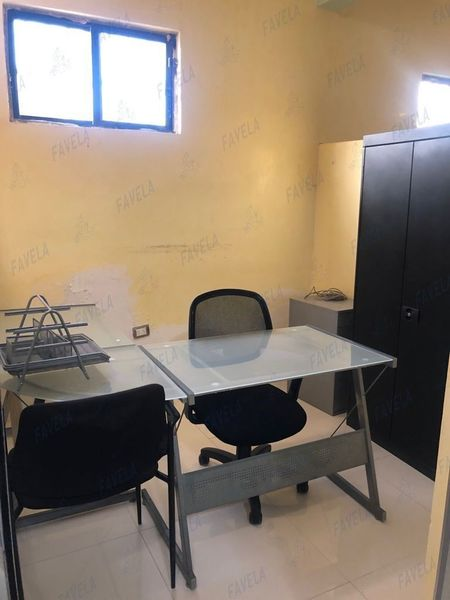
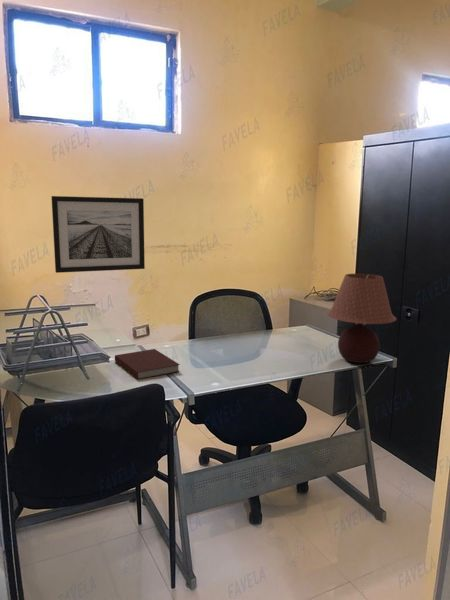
+ notebook [114,348,181,381]
+ wall art [50,195,146,274]
+ table lamp [325,273,397,364]
